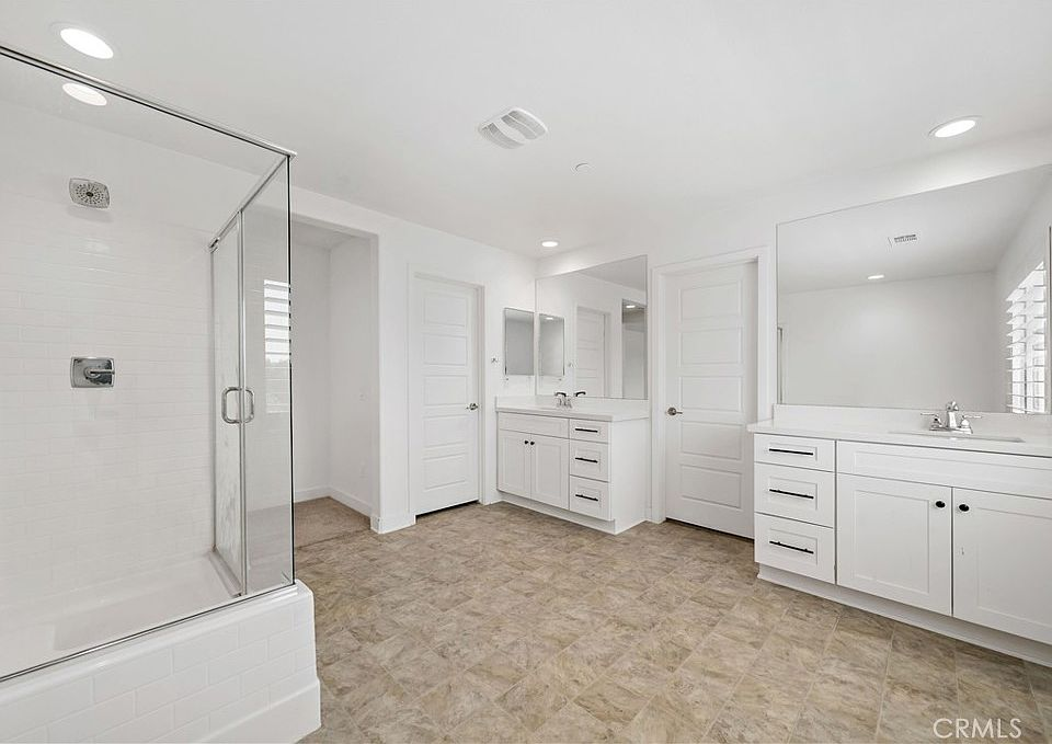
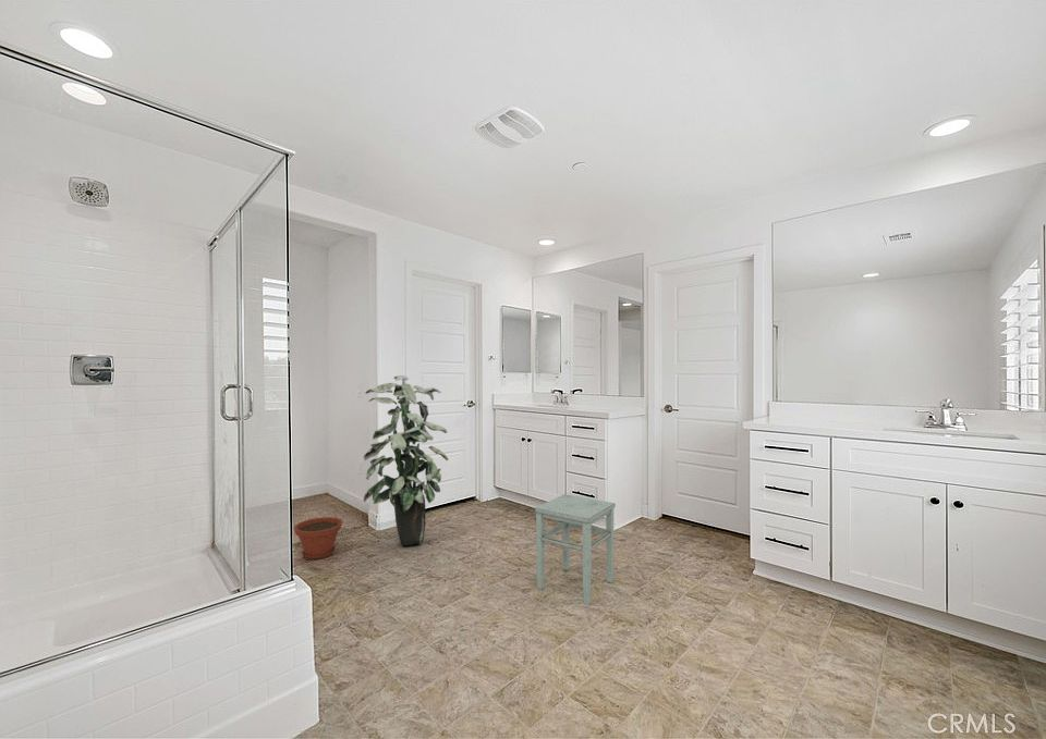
+ plant pot [293,516,343,561]
+ indoor plant [363,374,449,546]
+ stool [534,493,617,605]
